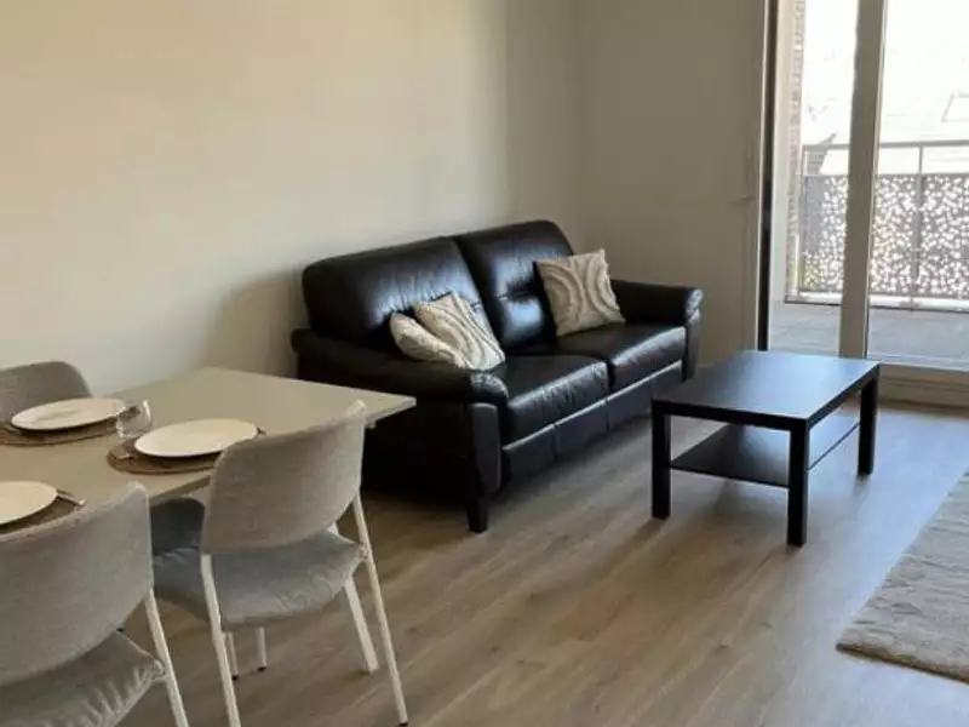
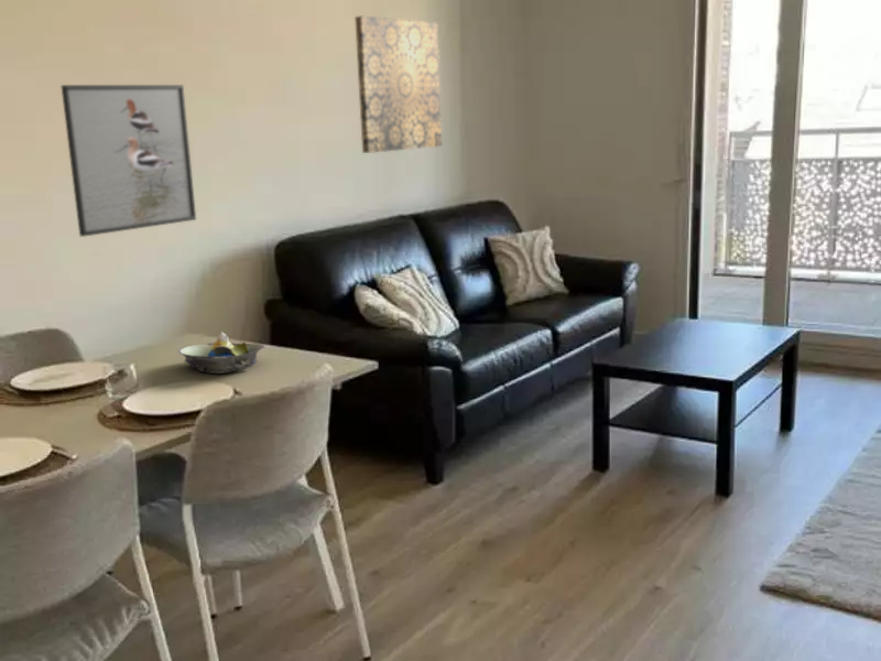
+ decorative bowl [177,330,265,375]
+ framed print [61,84,197,238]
+ wall art [354,15,443,154]
